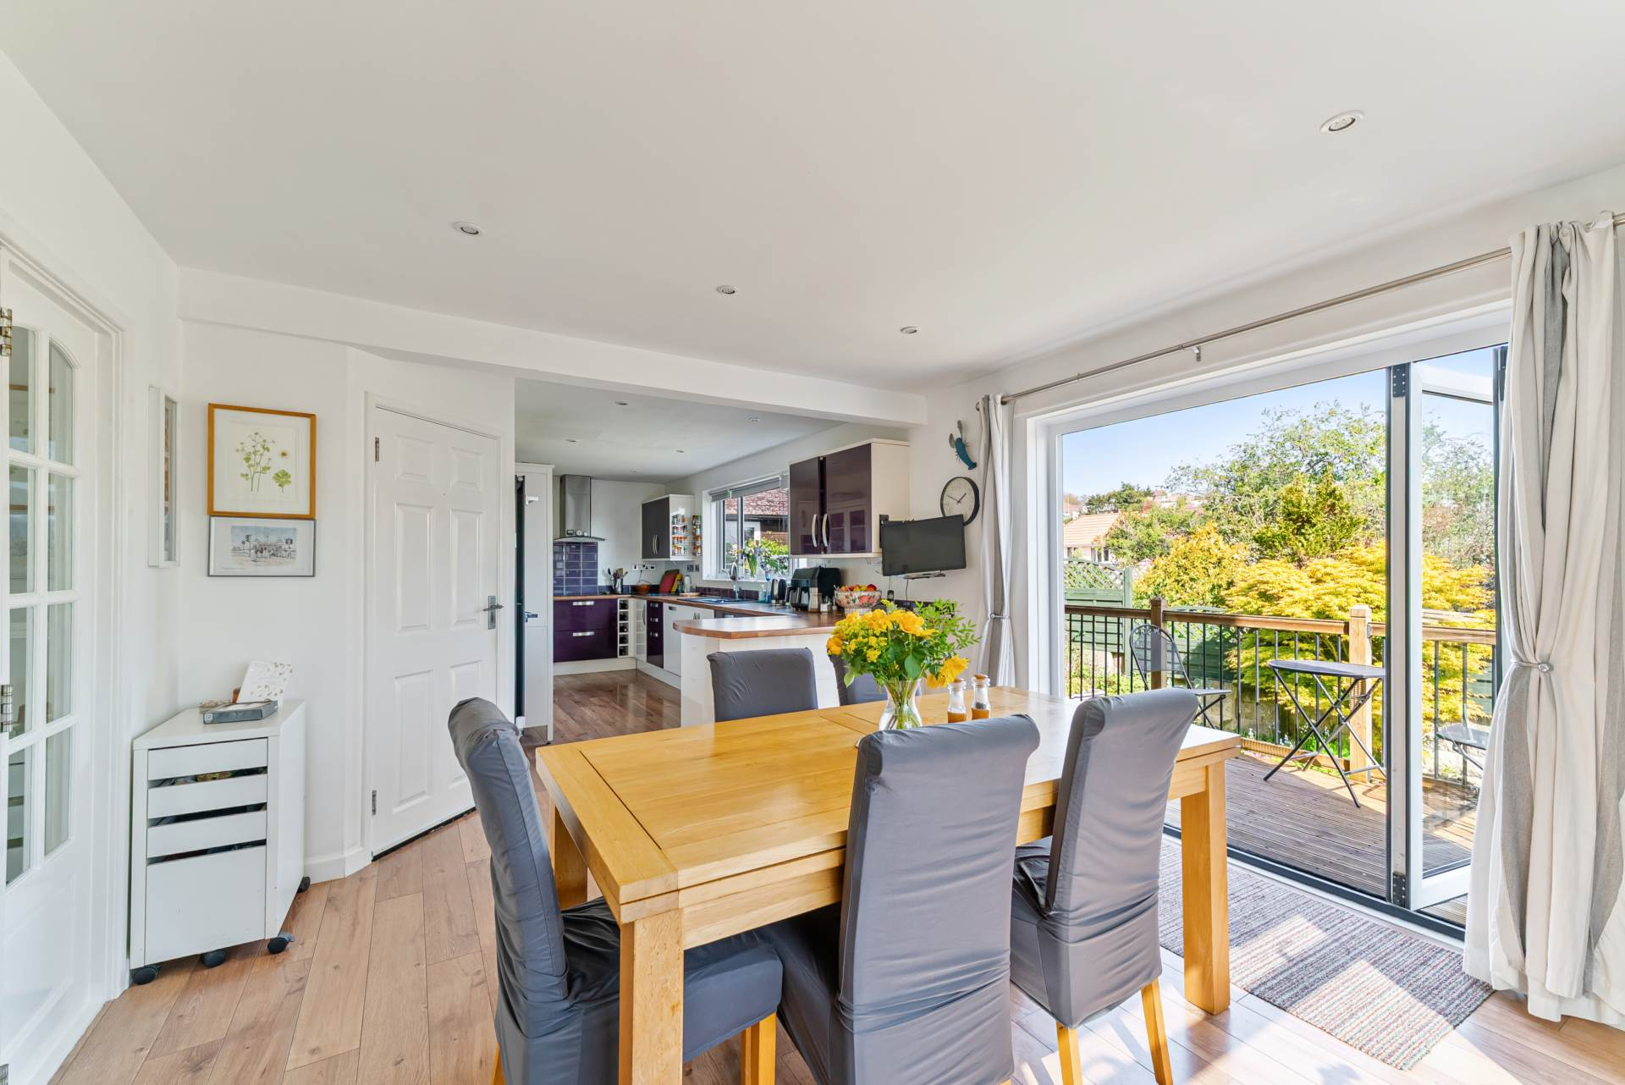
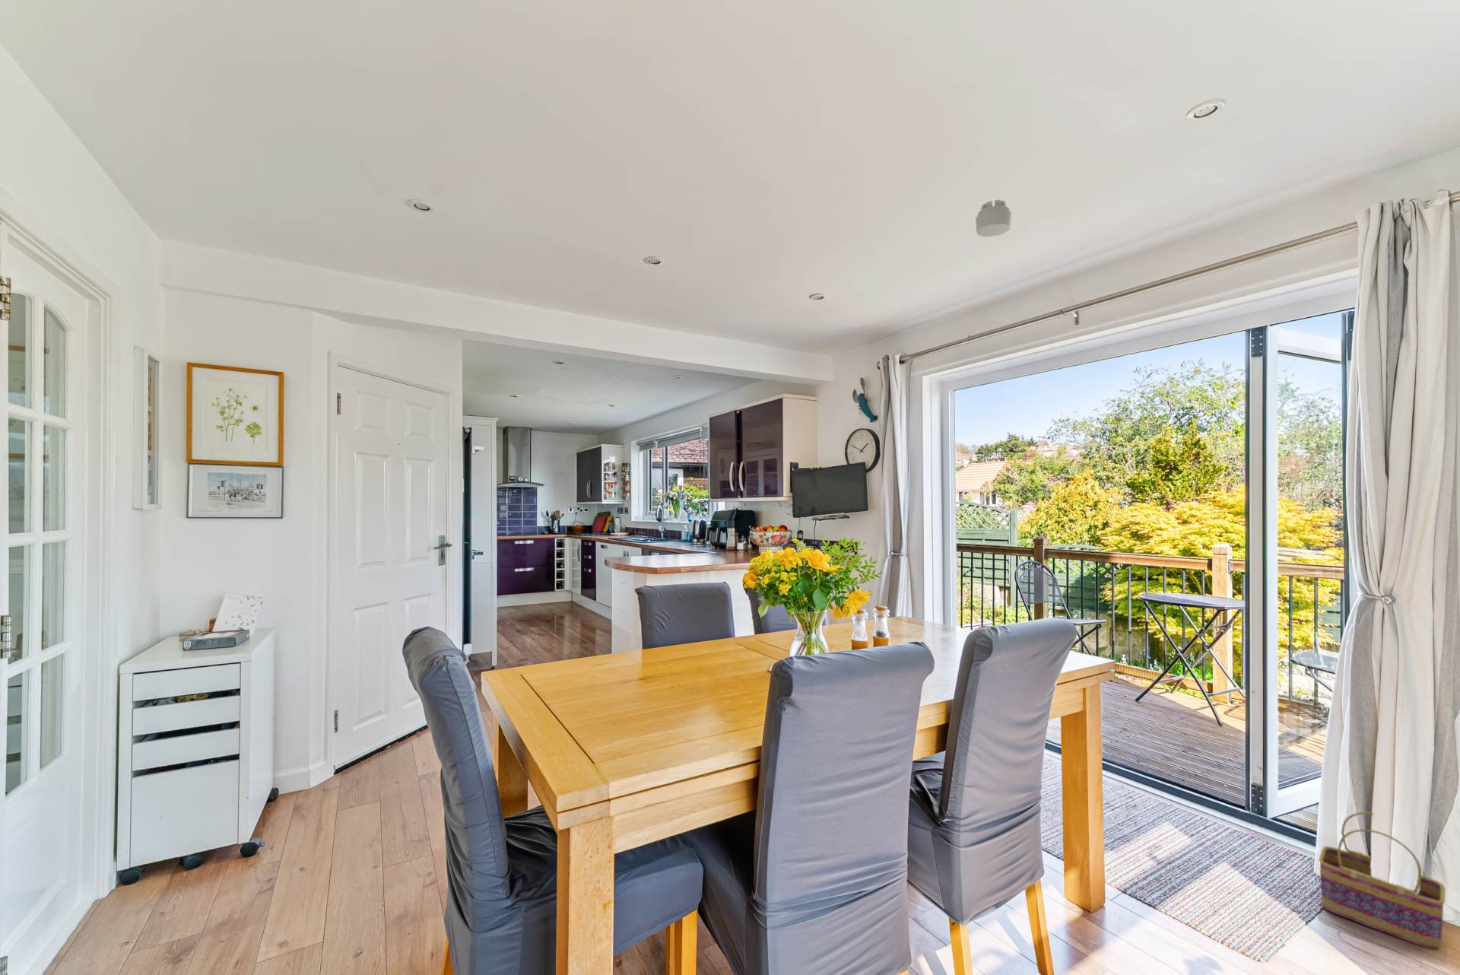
+ smoke detector [975,199,1012,237]
+ basket [1317,812,1446,951]
